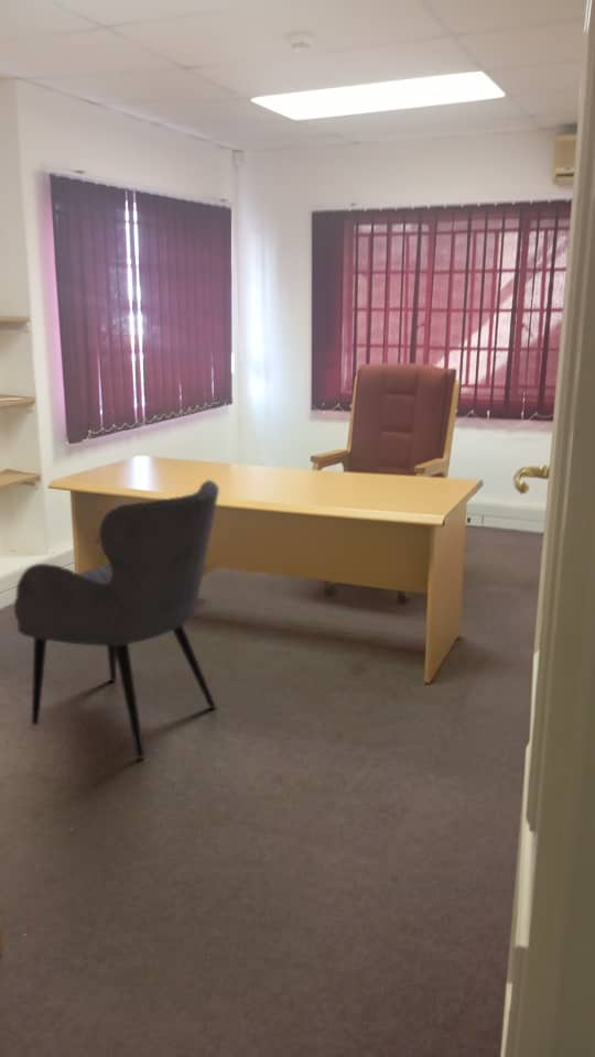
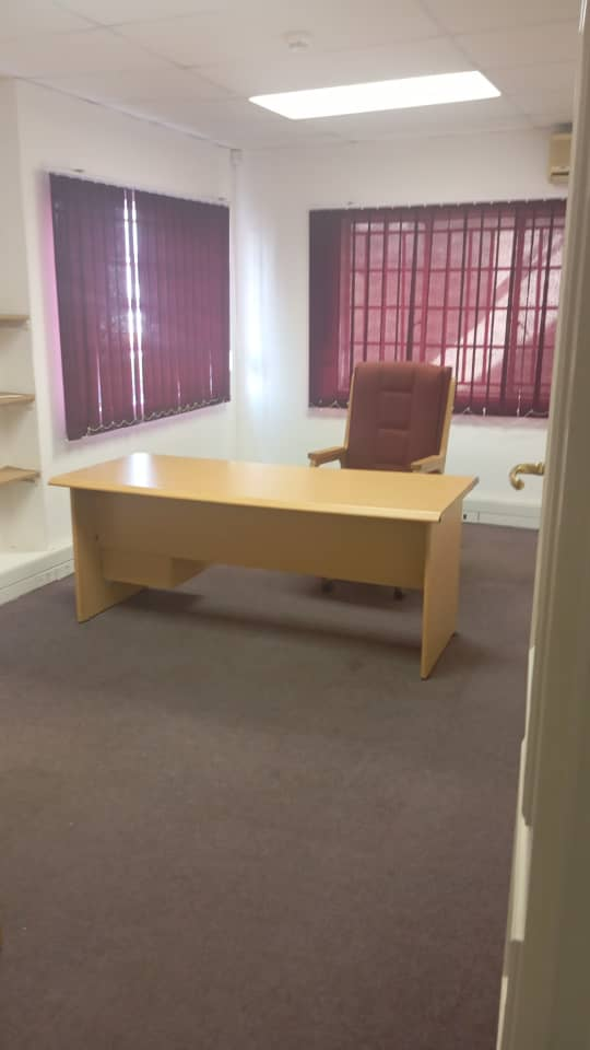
- chair [13,479,220,760]
